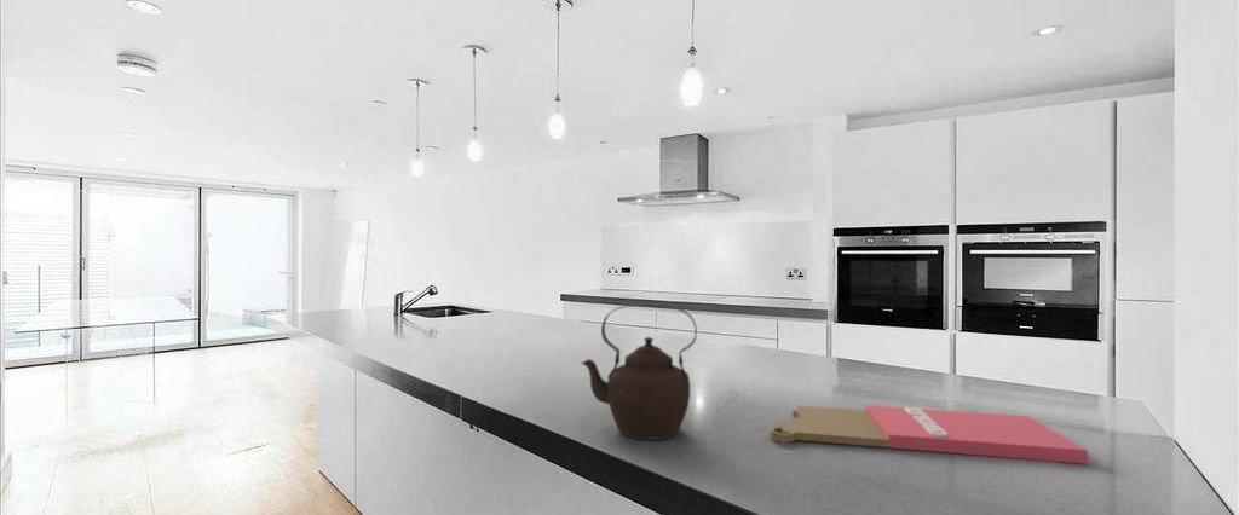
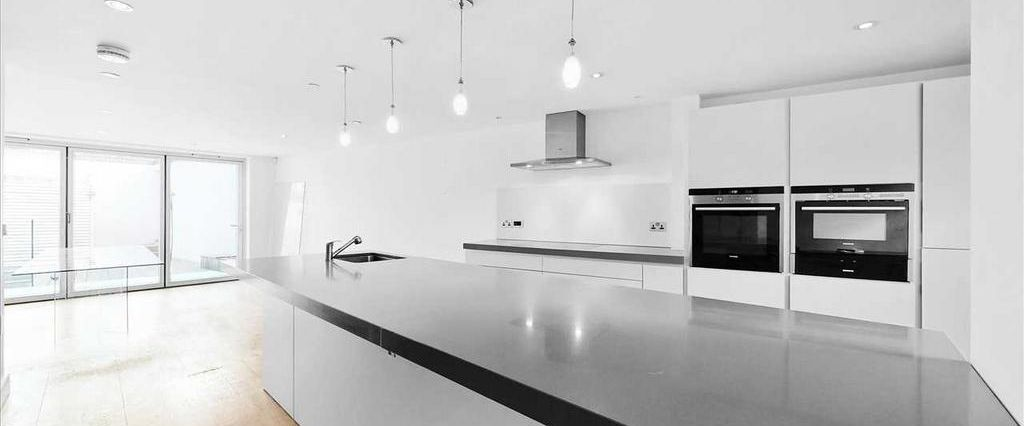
- teapot [580,302,698,441]
- cutting board [768,404,1089,465]
